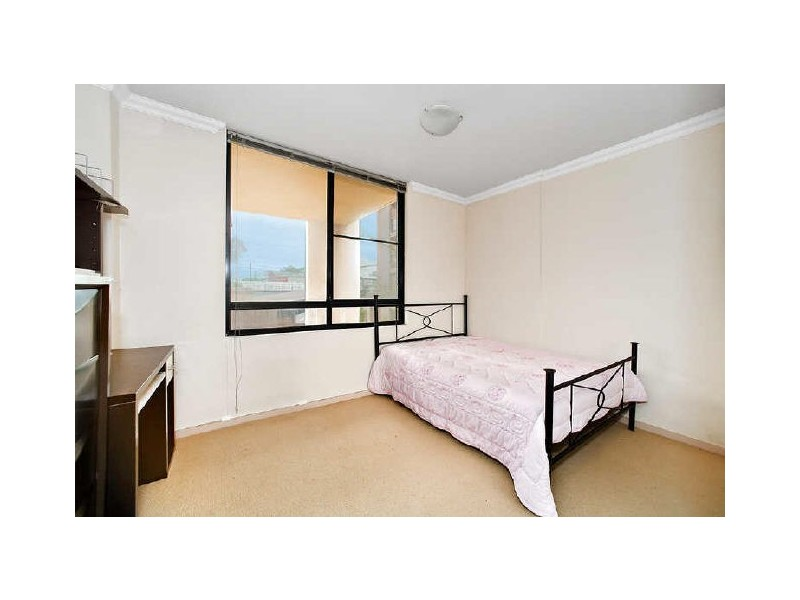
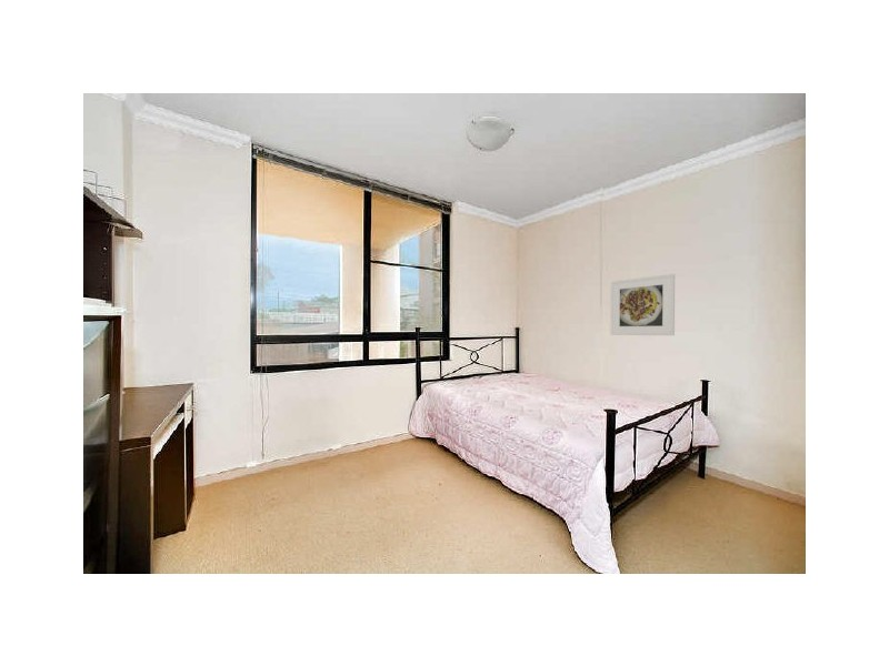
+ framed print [610,273,676,336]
